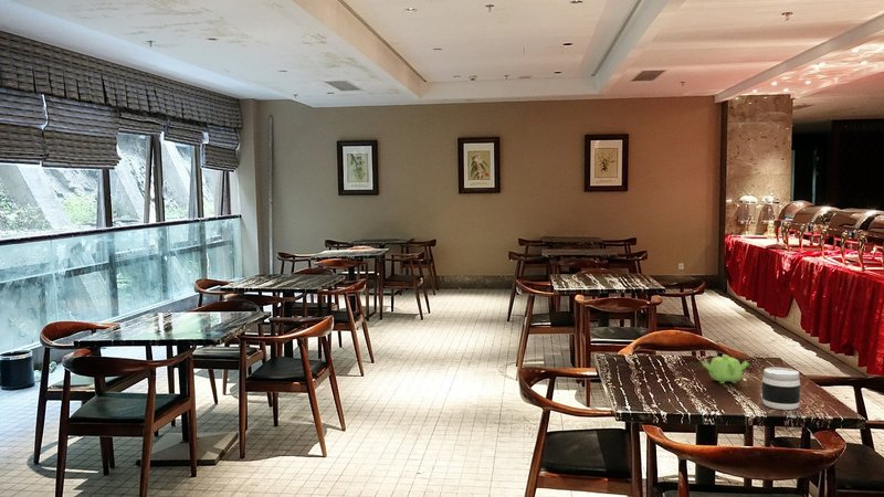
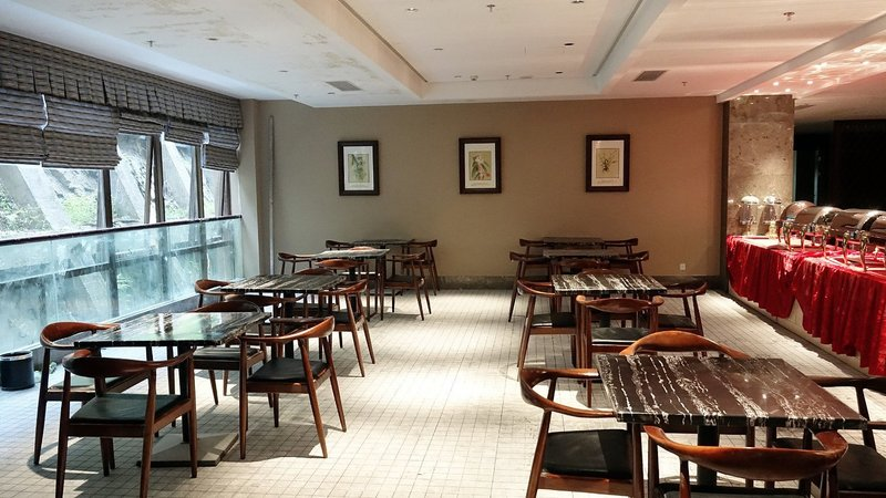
- teapot [702,355,750,384]
- jar [760,366,801,411]
